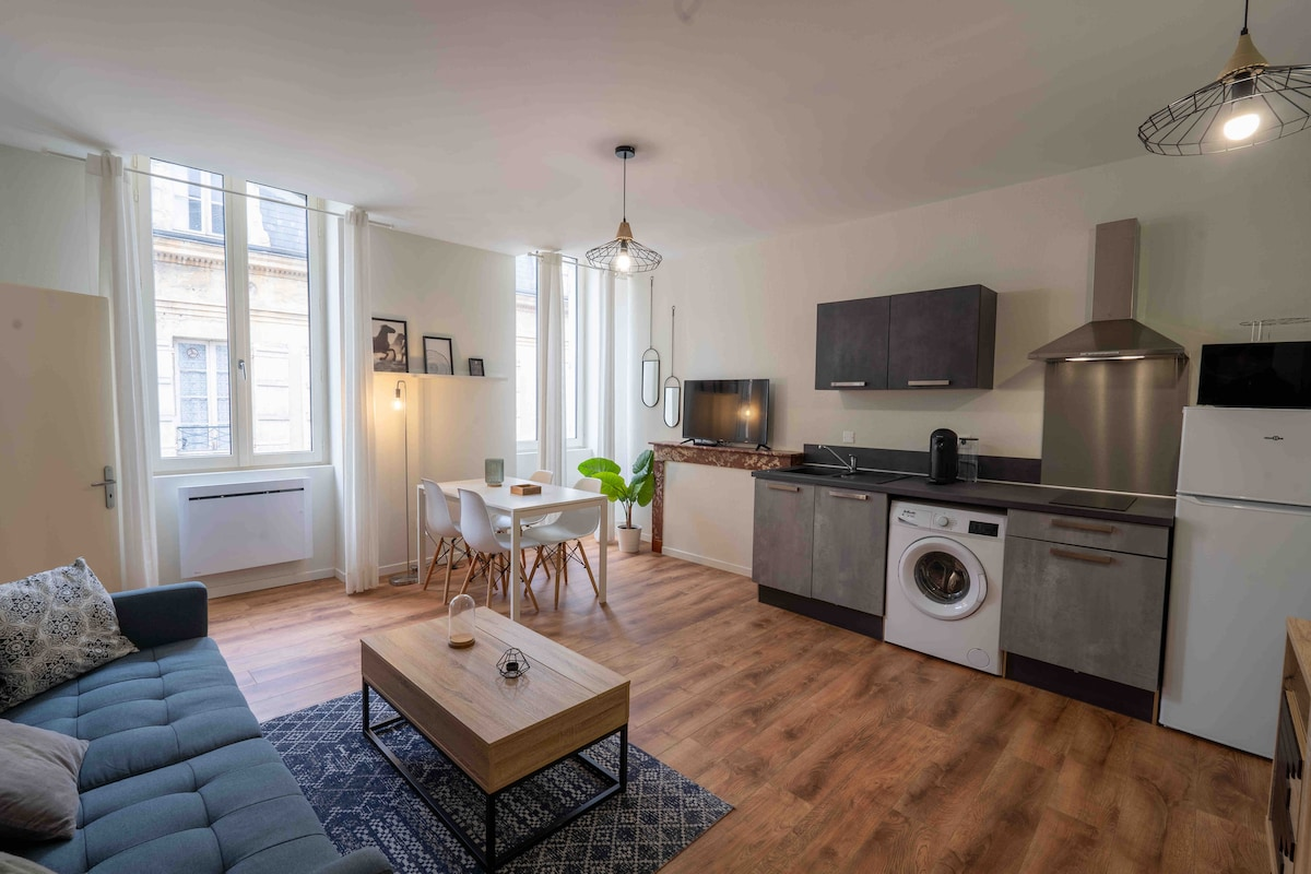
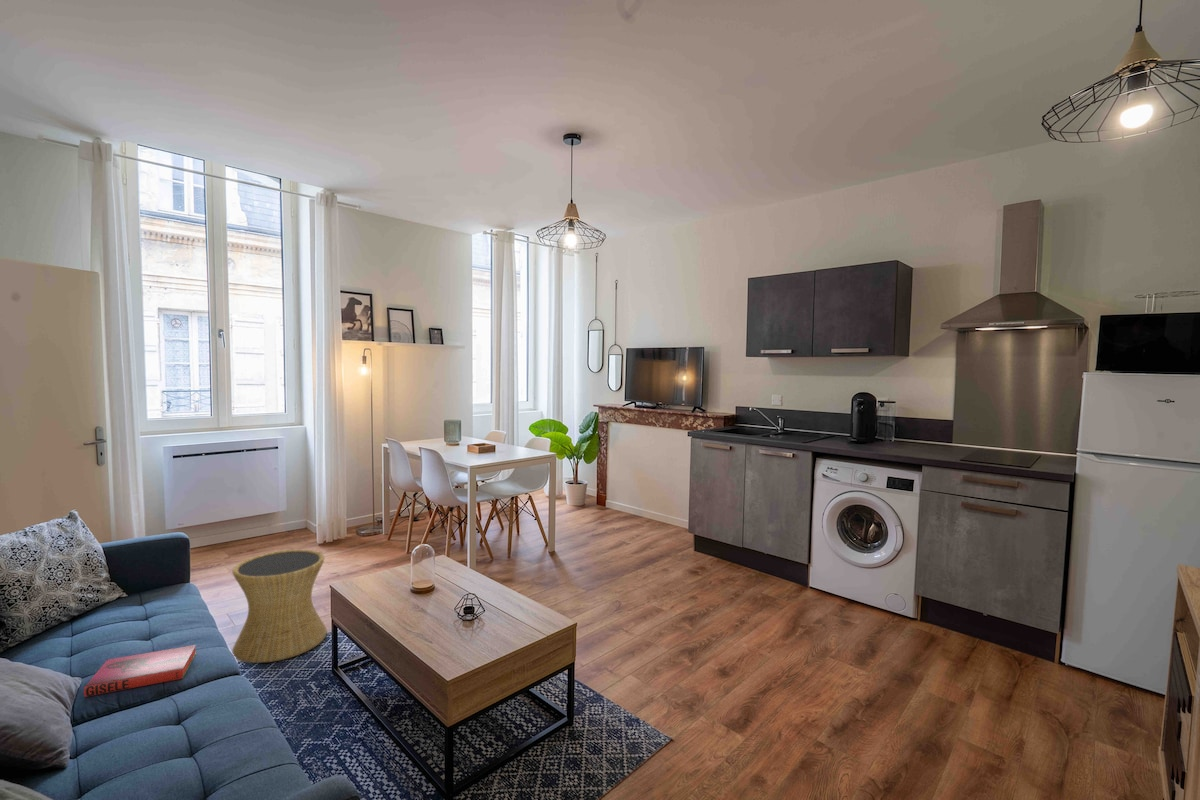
+ hardback book [83,644,197,698]
+ side table [231,549,328,664]
